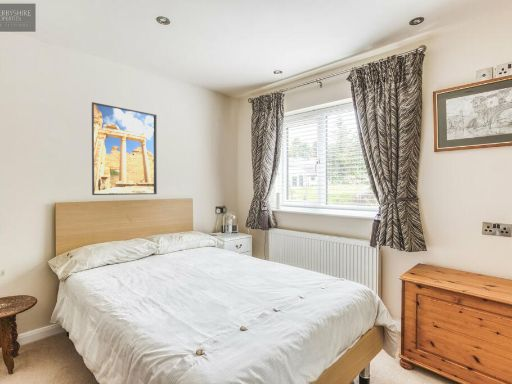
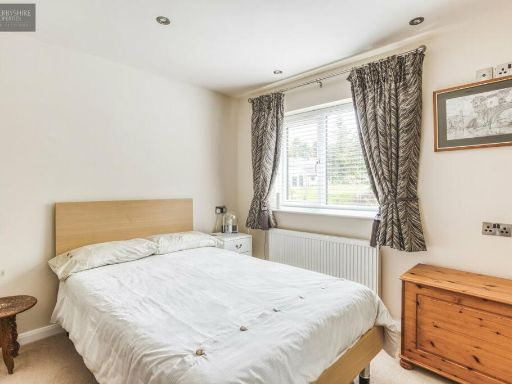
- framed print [91,101,158,196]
